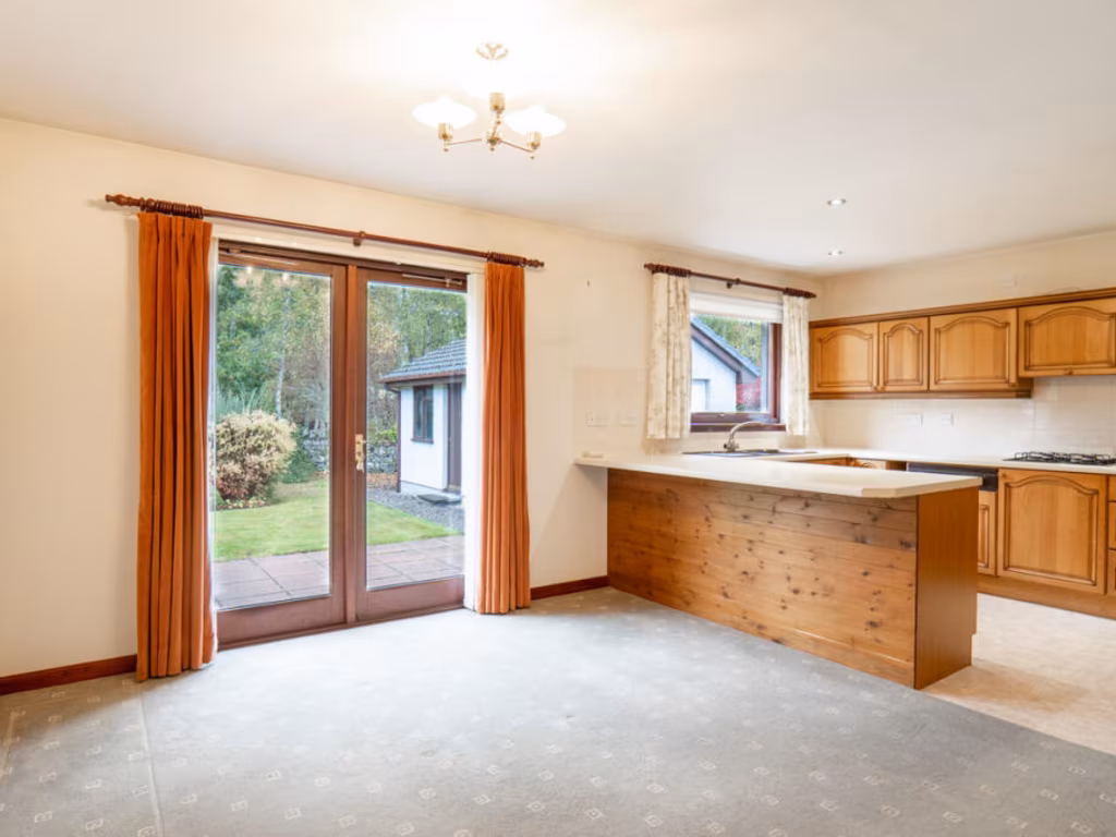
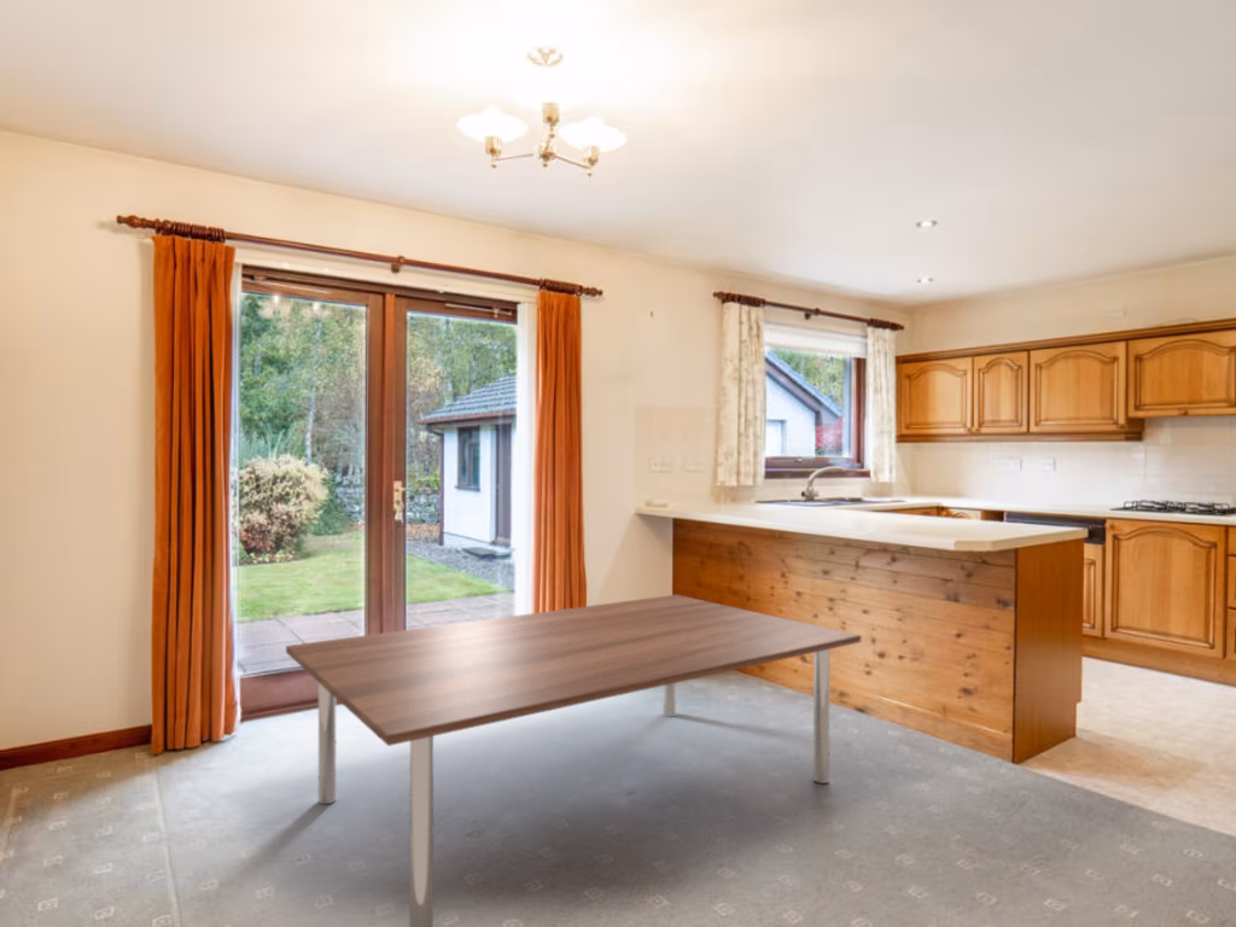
+ dining table [285,594,862,927]
